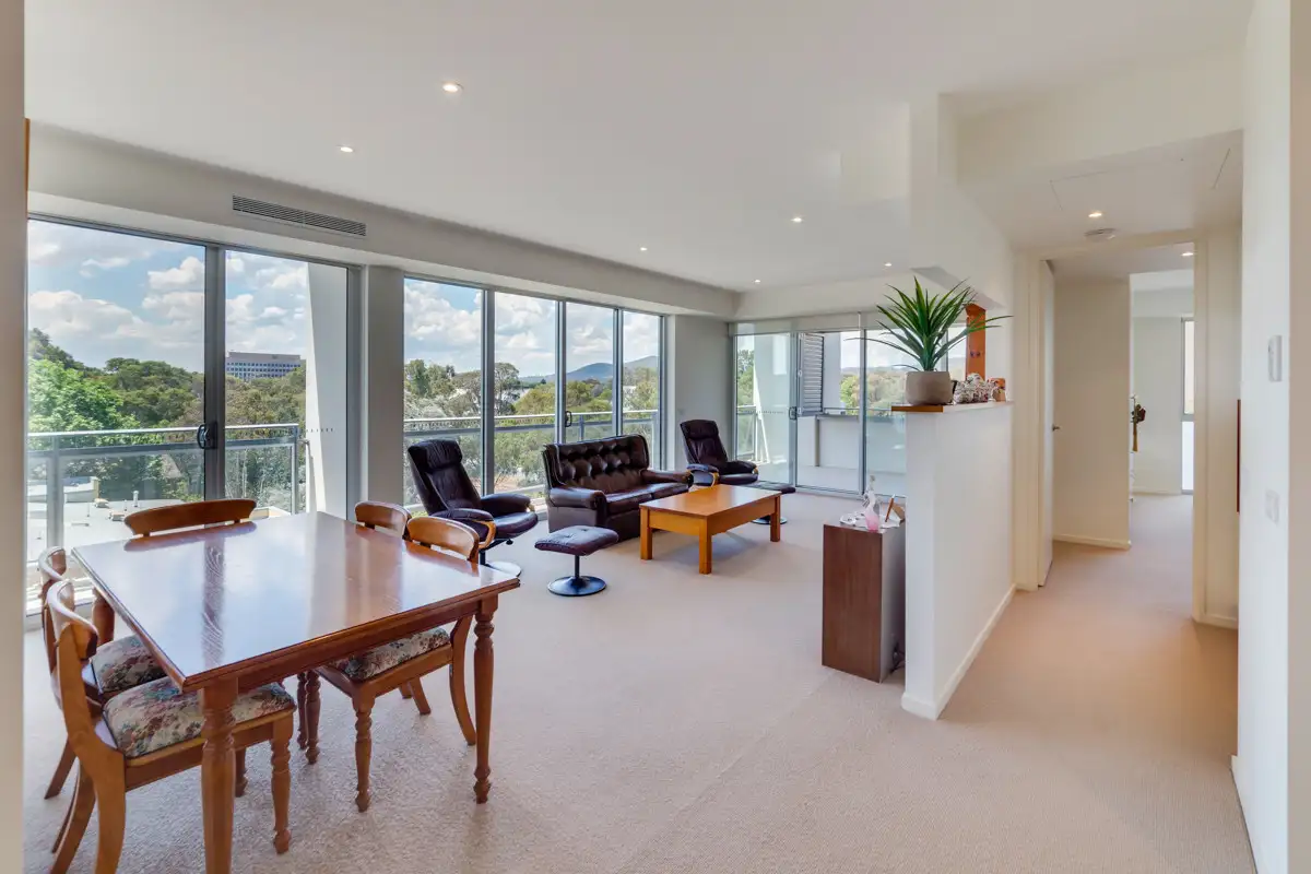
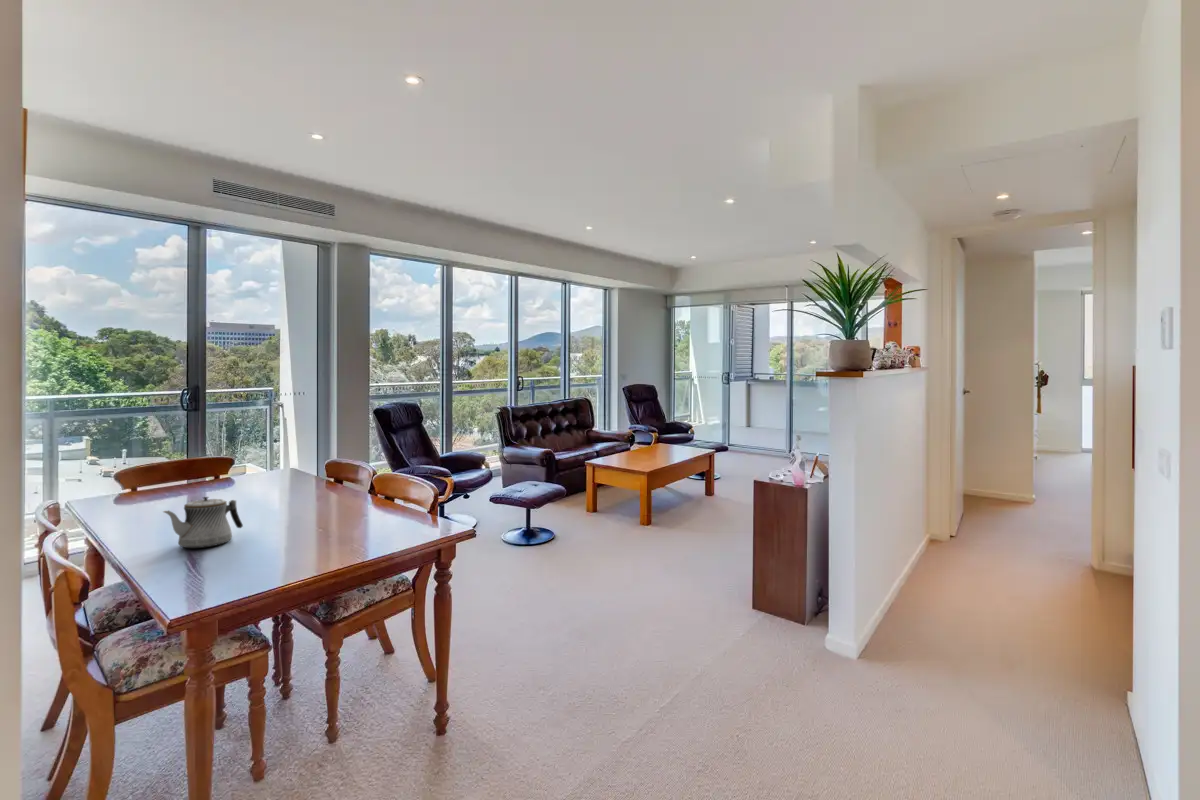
+ teapot [162,496,244,549]
